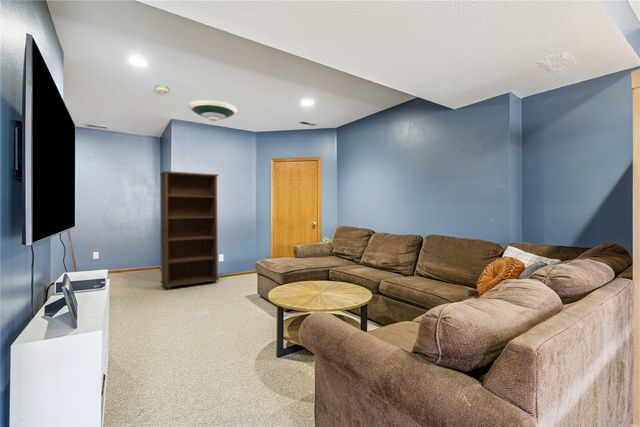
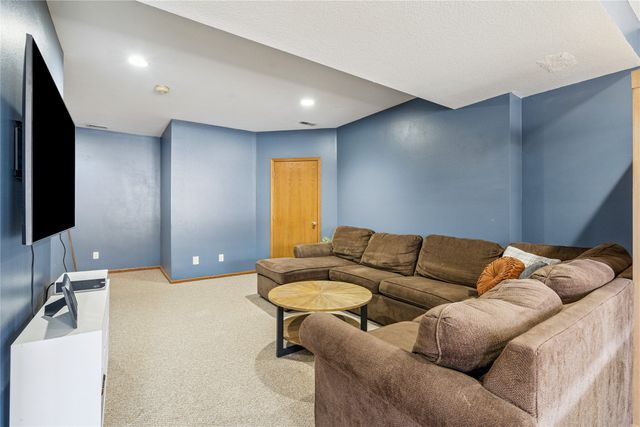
- bookcase [159,170,220,290]
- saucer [187,99,239,122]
